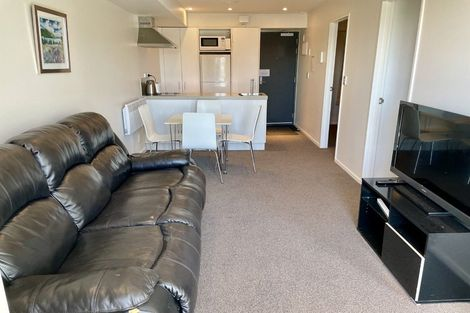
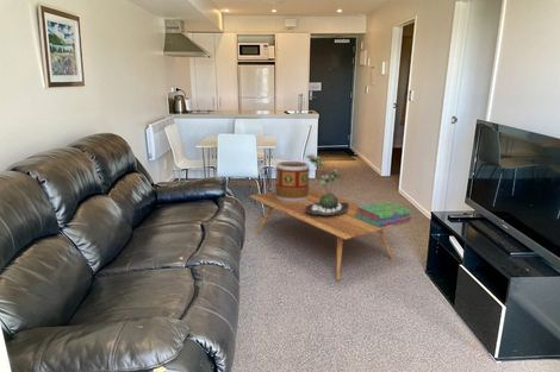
+ potted plant [304,152,349,215]
+ decorative container [274,160,311,202]
+ stack of books [355,201,412,227]
+ coffee table [248,187,410,282]
